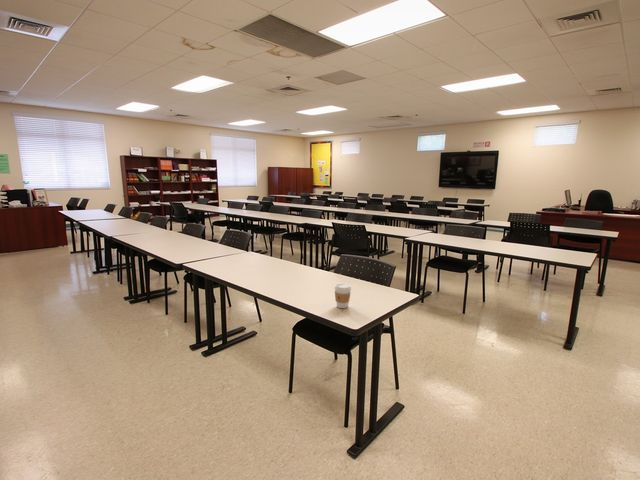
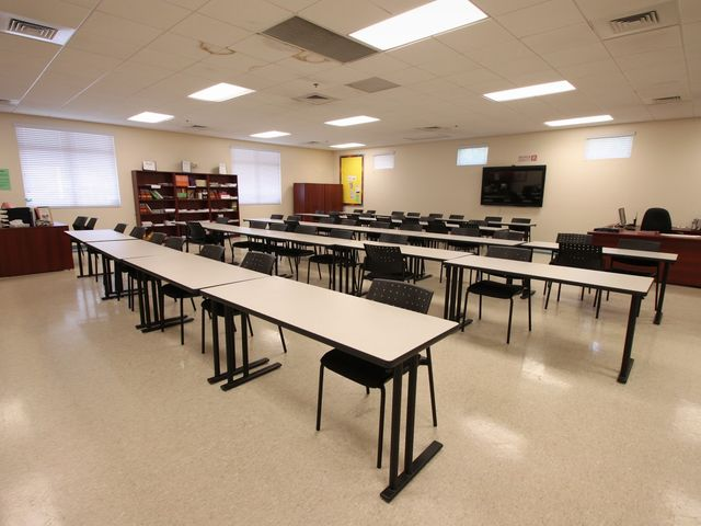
- coffee cup [334,282,352,309]
